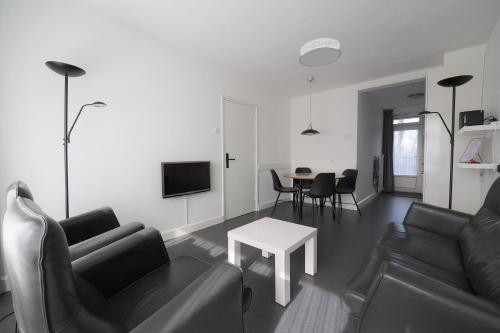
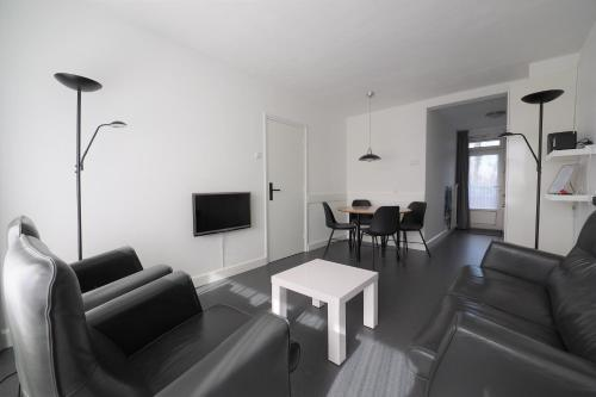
- ceiling light [299,37,342,67]
